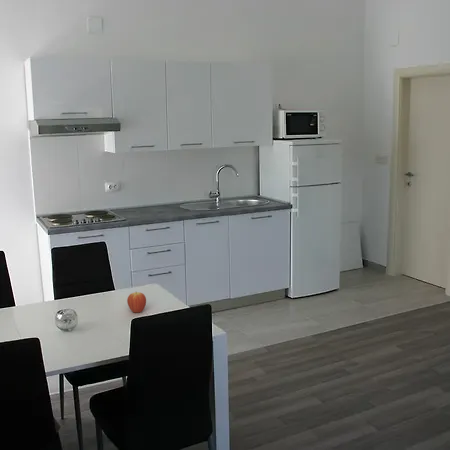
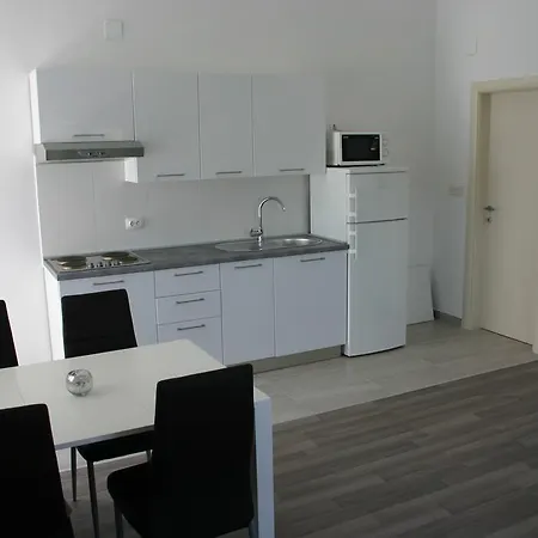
- fruit [126,291,147,314]
